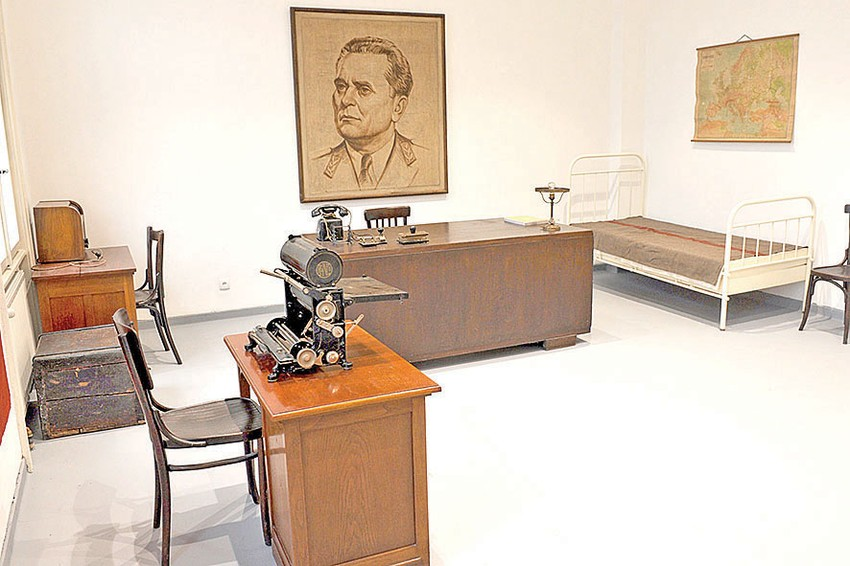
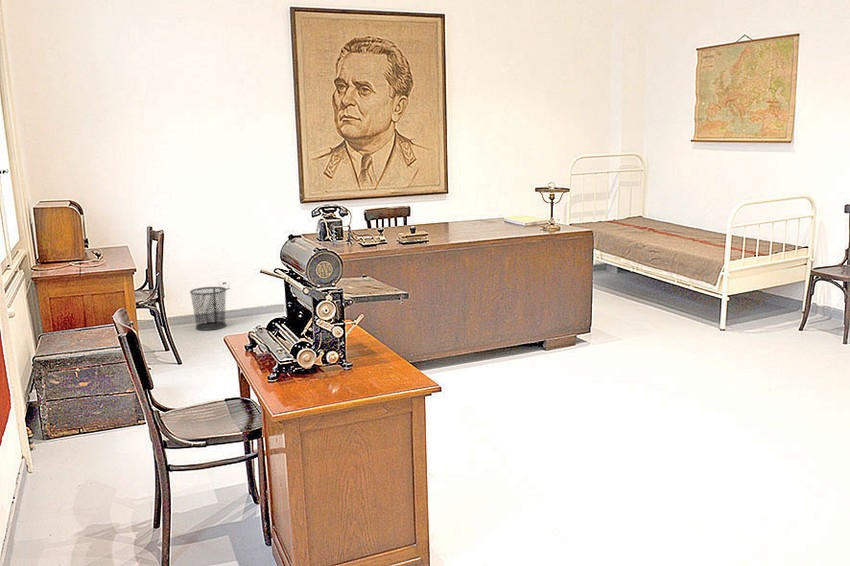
+ waste bin [189,286,227,331]
